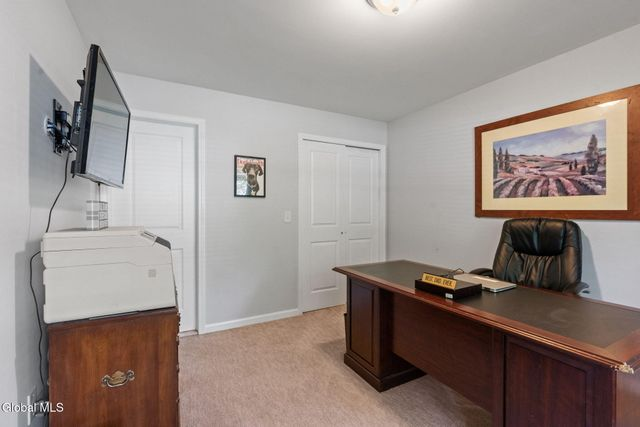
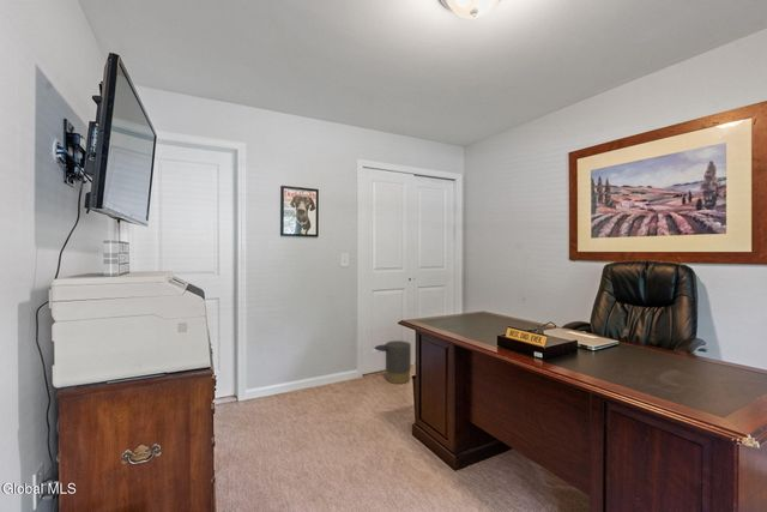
+ trash can [374,339,412,385]
